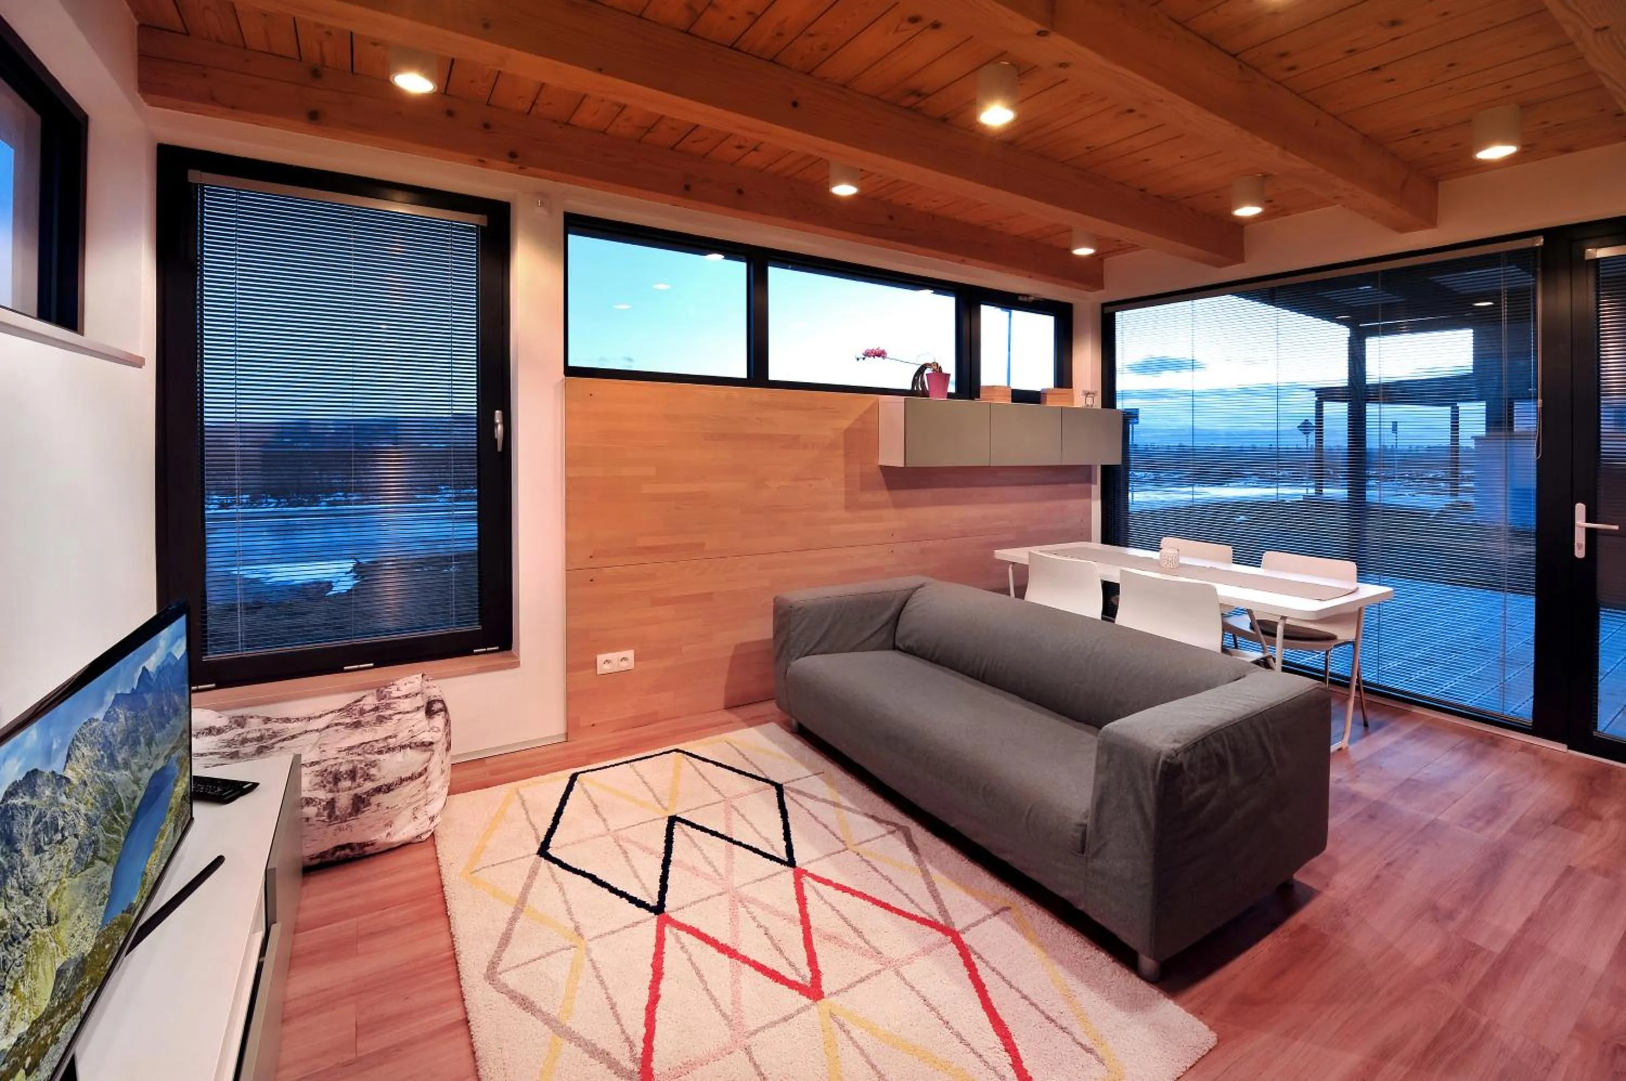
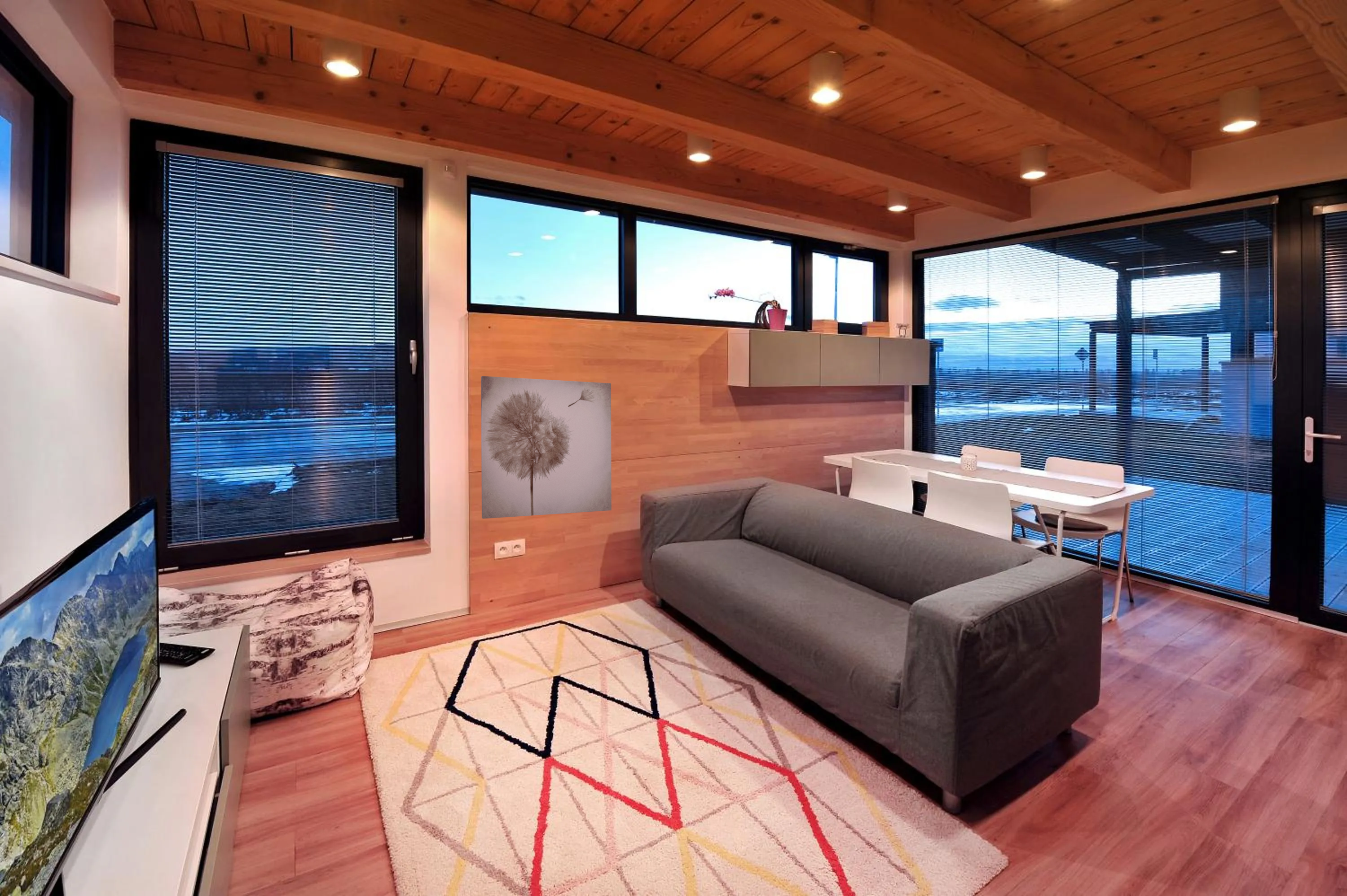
+ wall art [481,376,612,519]
